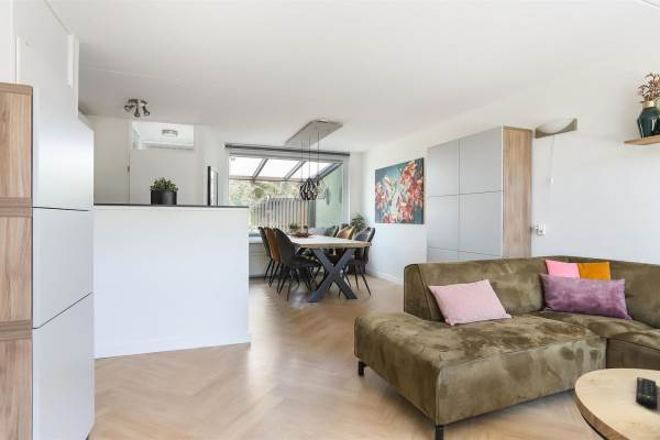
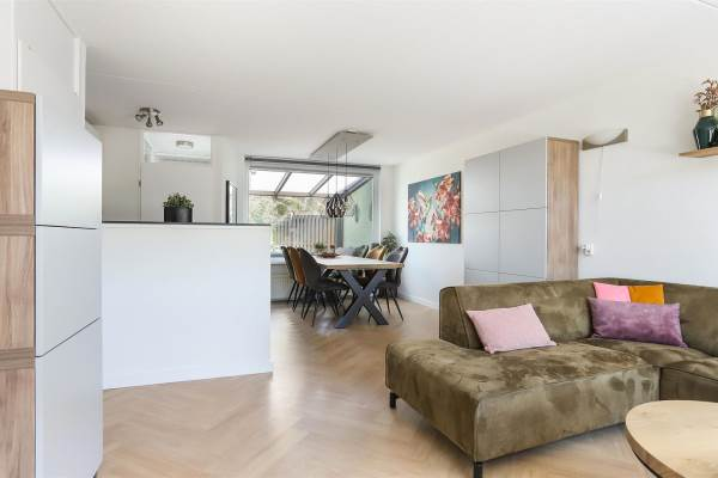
- remote control [635,376,658,409]
